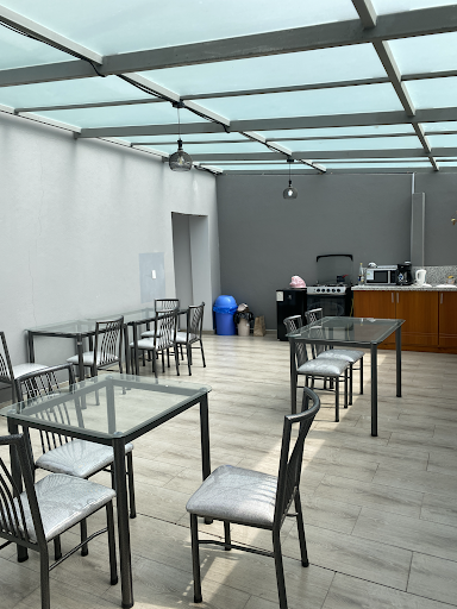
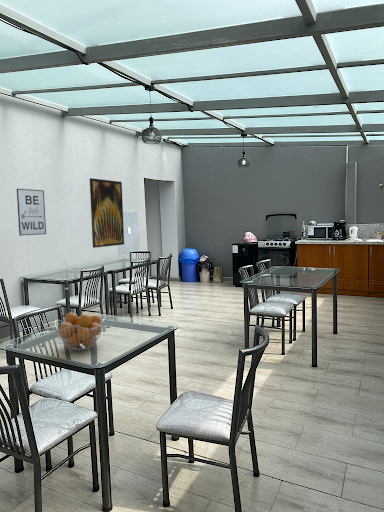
+ wall art [16,188,47,237]
+ wall art [89,177,125,249]
+ fruit basket [54,311,106,351]
